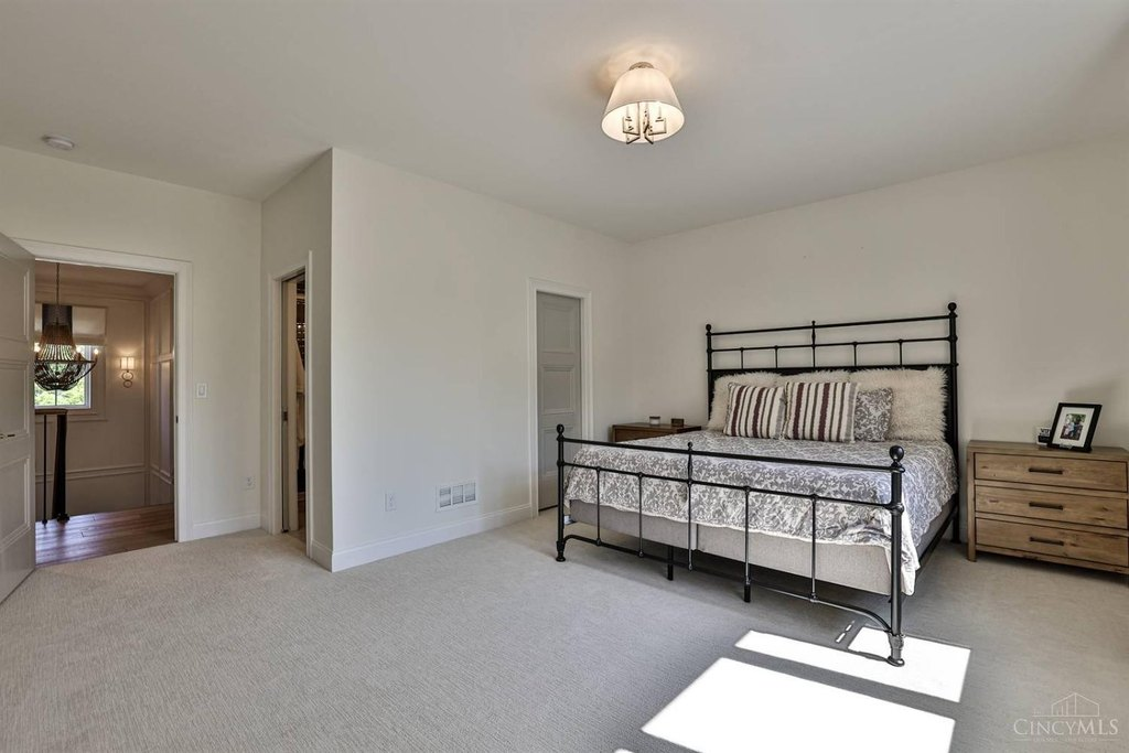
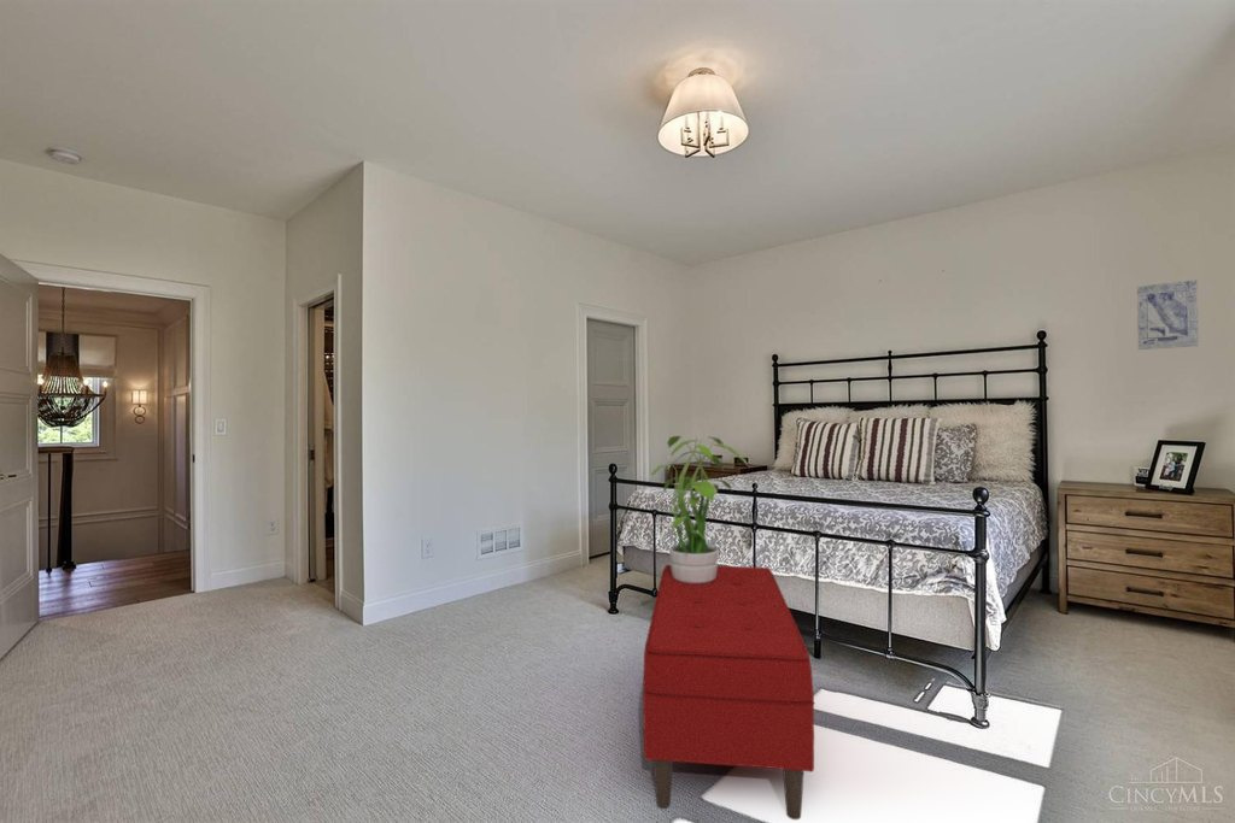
+ bench [642,564,815,821]
+ wall art [1136,278,1200,351]
+ potted plant [648,434,749,583]
